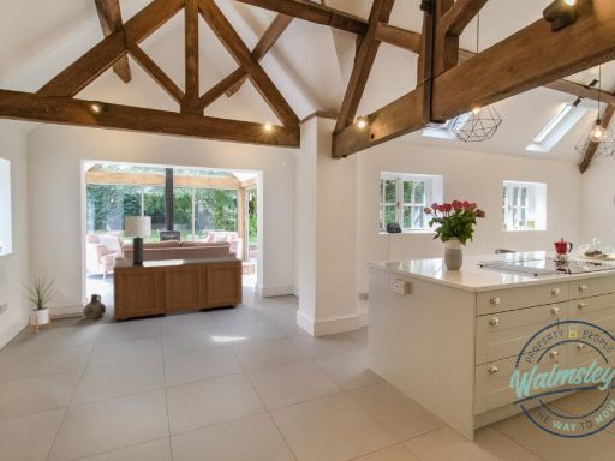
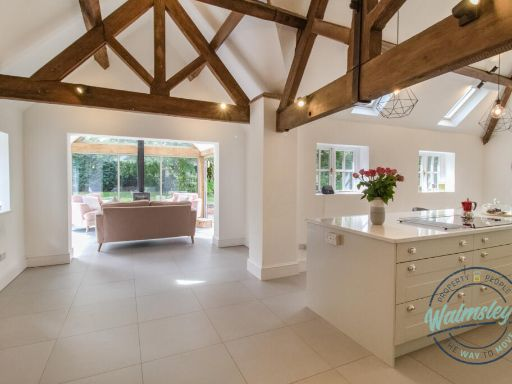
- house plant [20,274,59,334]
- lamp [124,215,153,264]
- ceramic jug [82,293,107,319]
- sideboard [112,256,244,322]
